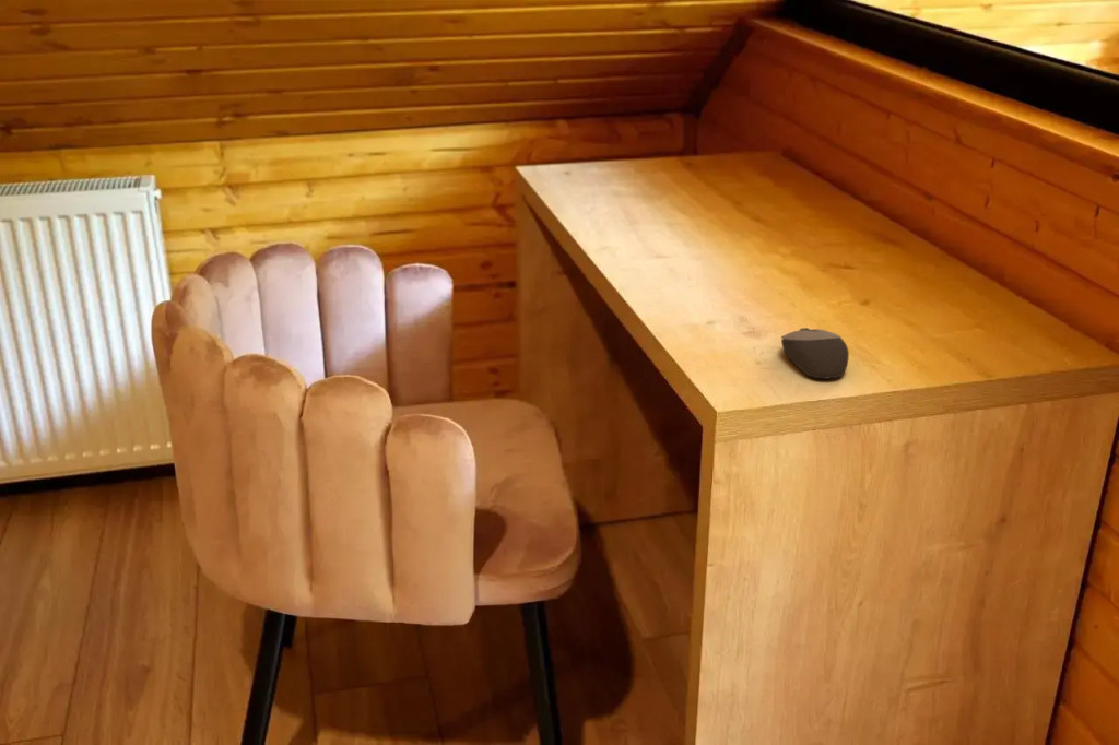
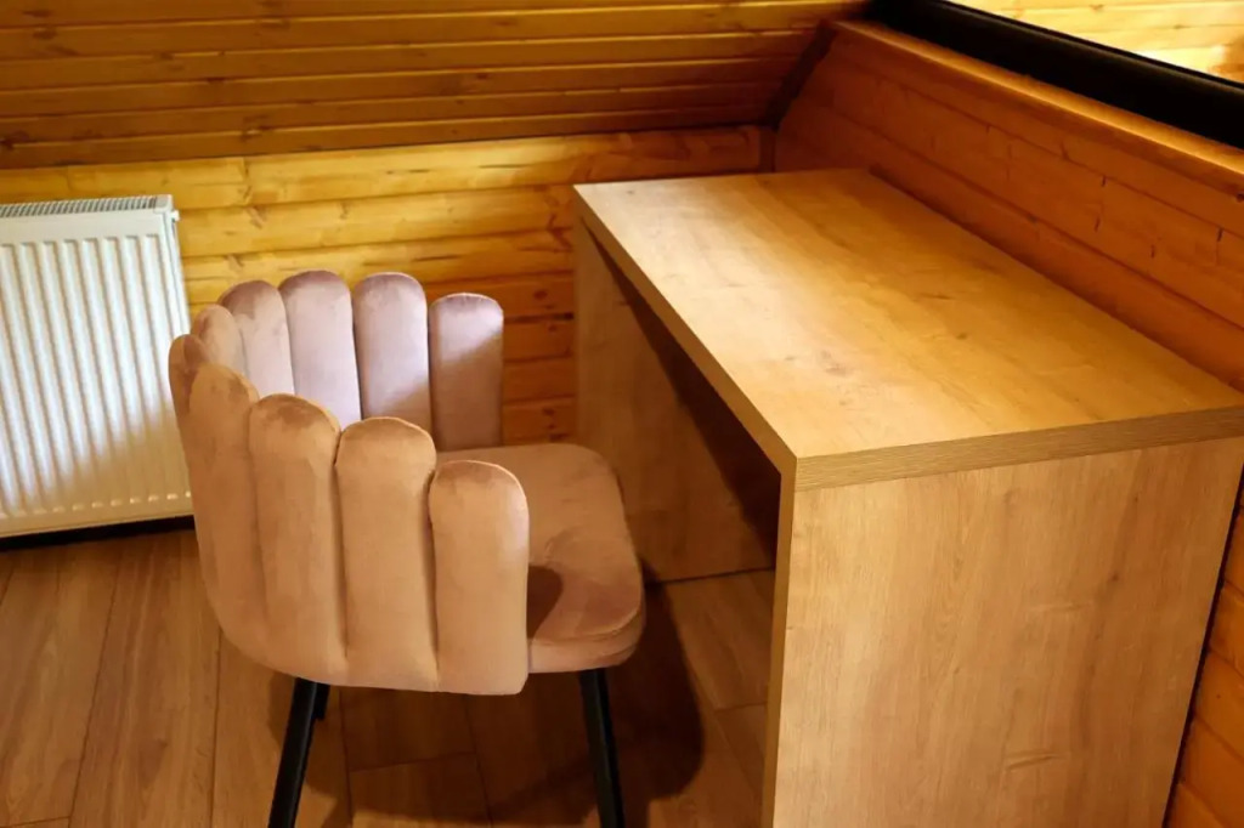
- computer mouse [780,327,850,380]
